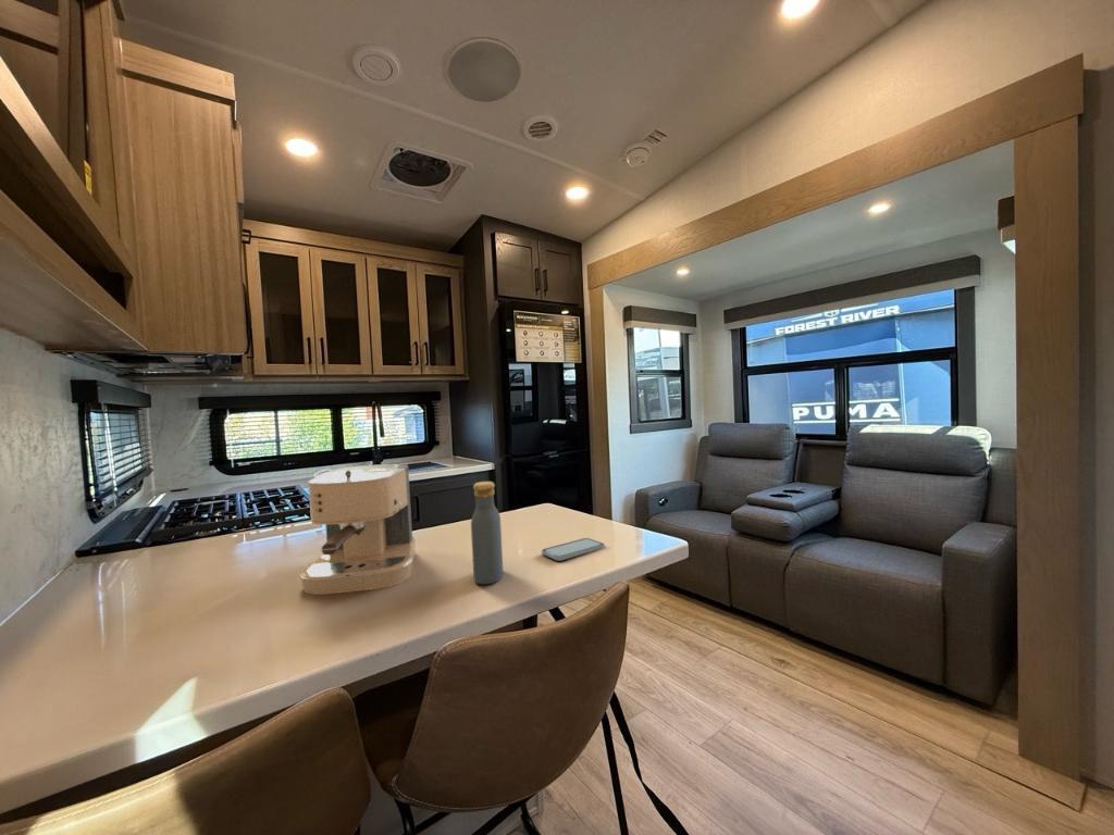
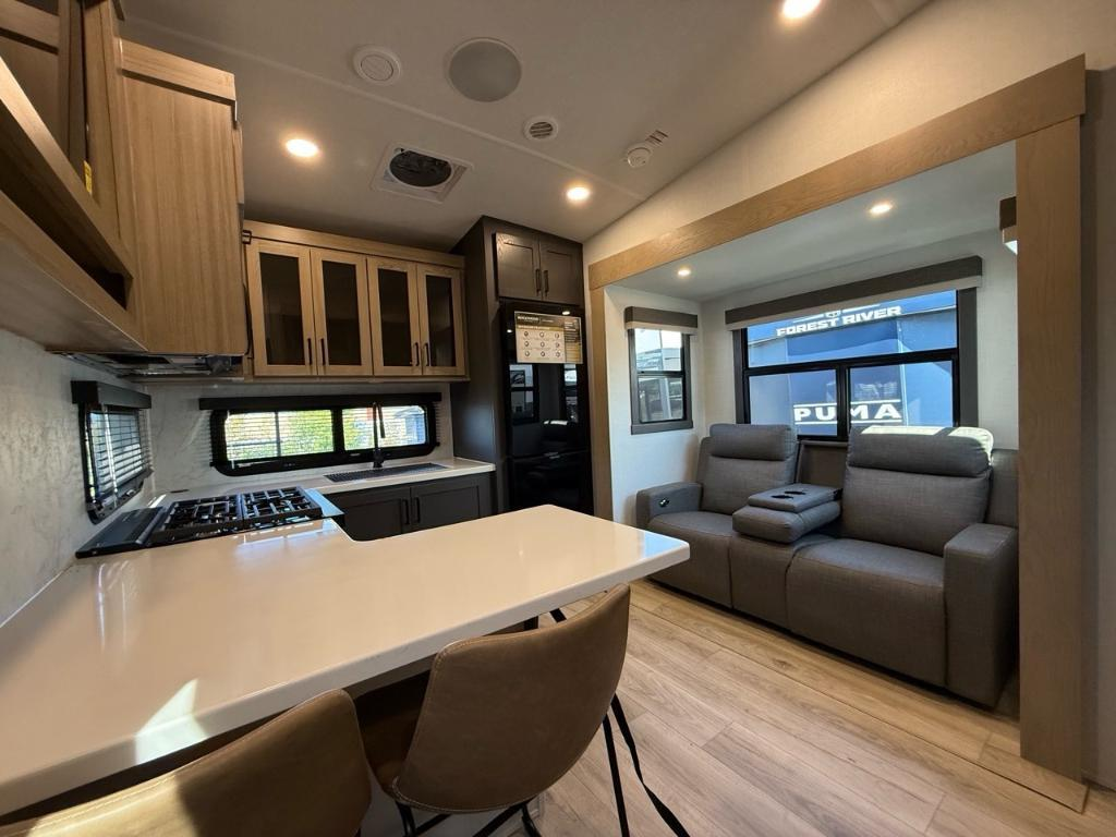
- coffee maker [298,463,417,596]
- vodka [470,481,504,585]
- smartphone [541,537,606,562]
